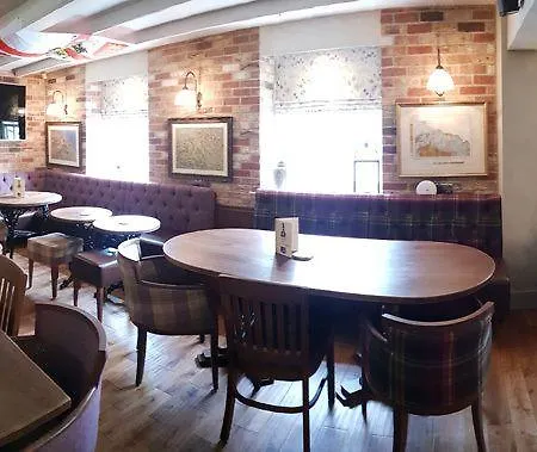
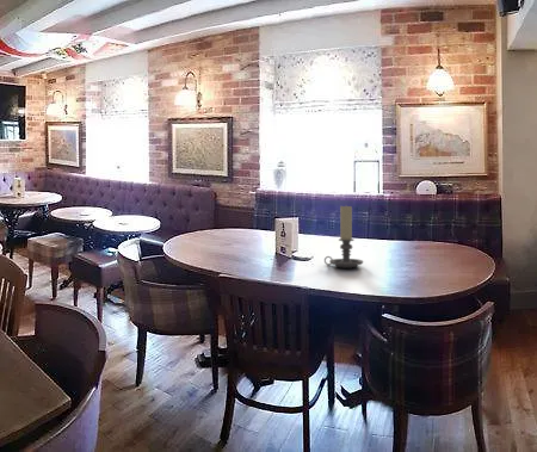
+ candle holder [323,205,364,268]
